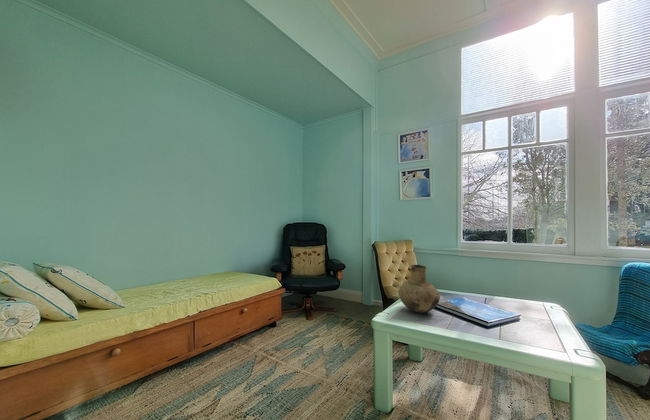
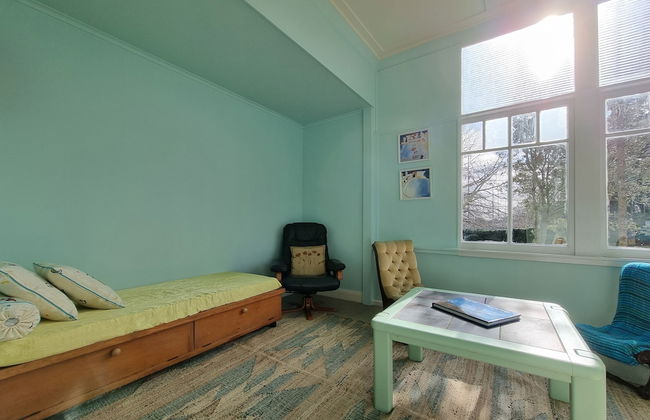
- vase [397,264,441,314]
